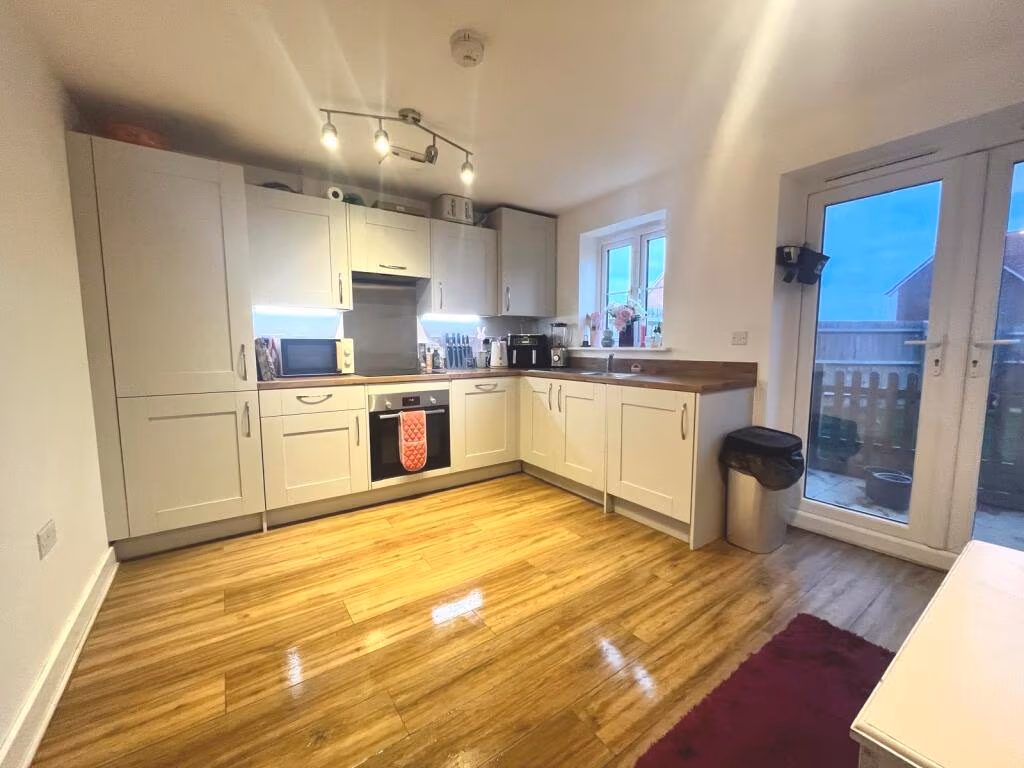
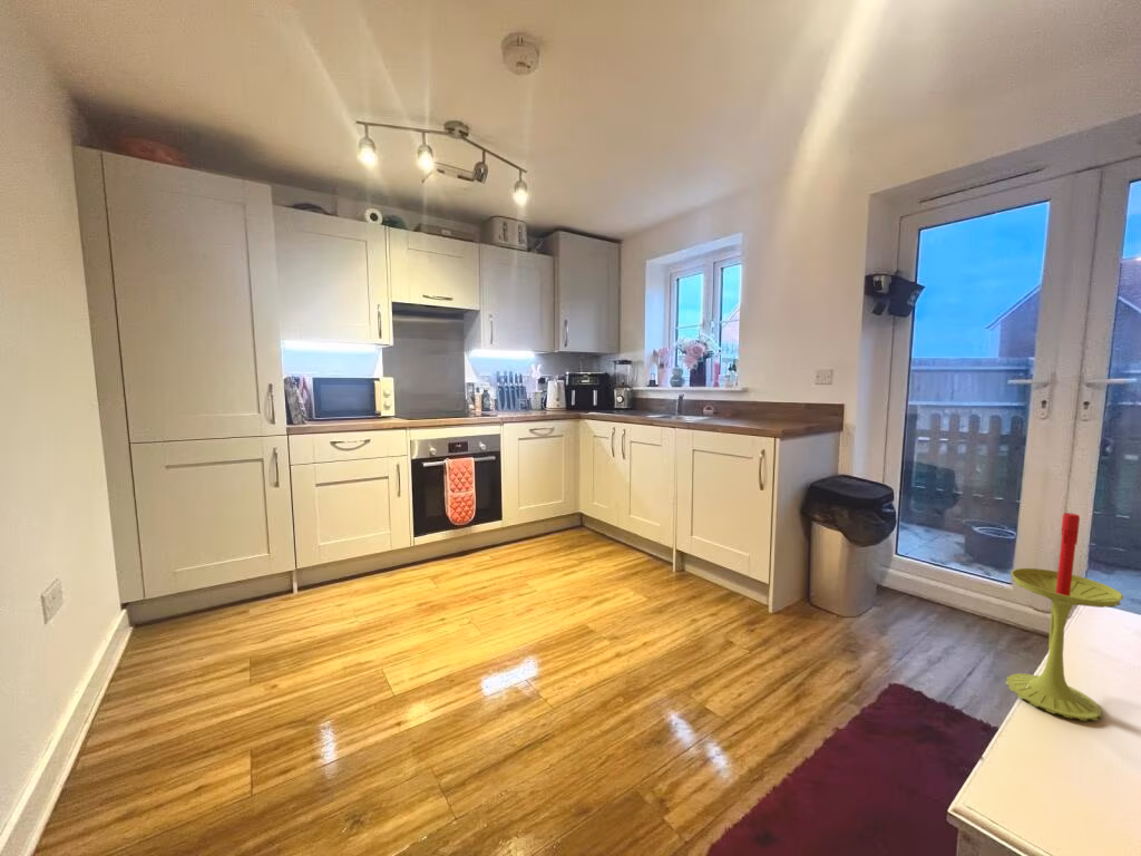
+ candle [1004,512,1125,722]
